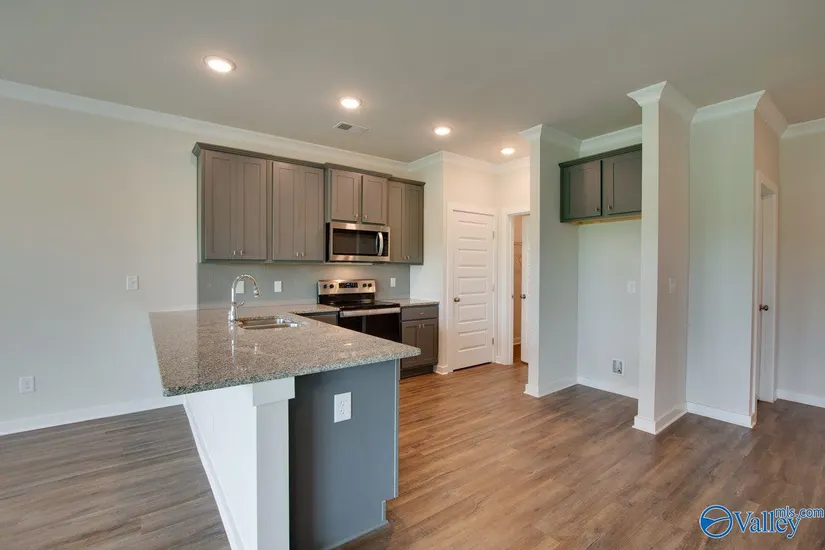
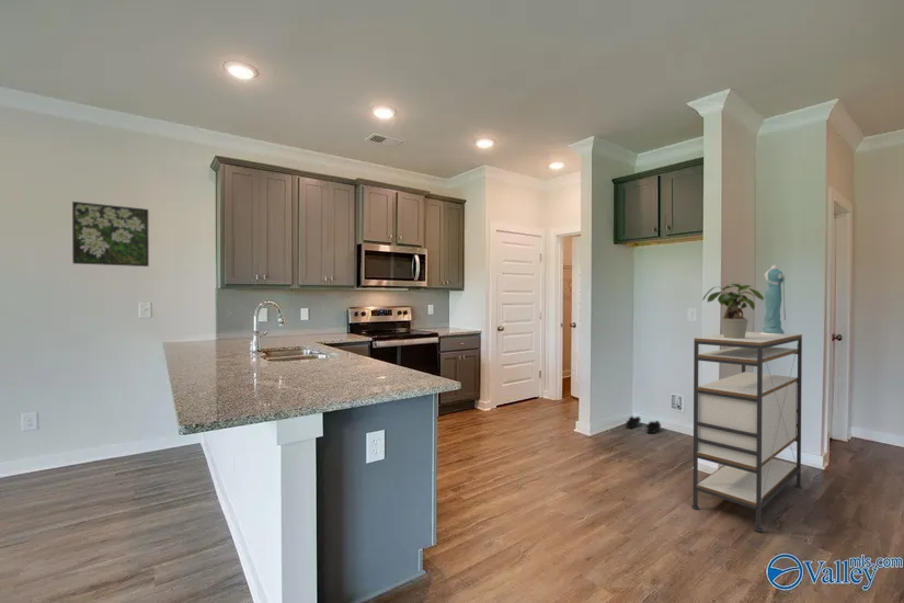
+ potted plant [701,282,765,339]
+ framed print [71,201,150,268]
+ shoe [625,416,662,435]
+ dress [760,264,787,335]
+ shelving unit [690,331,803,533]
